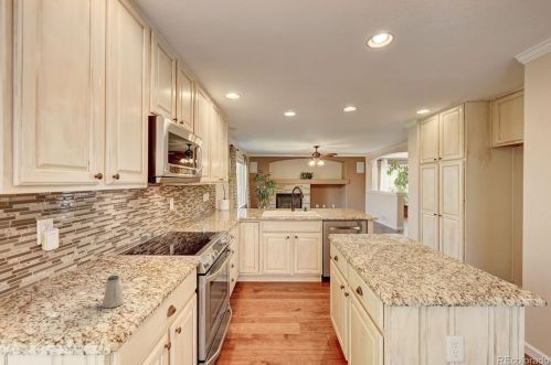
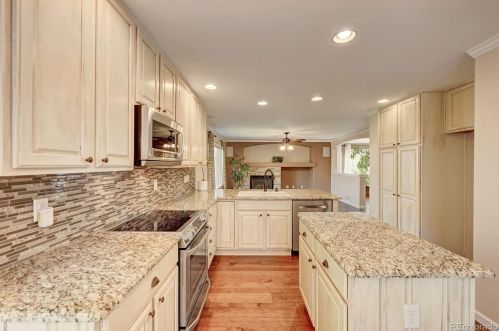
- saltshaker [100,275,125,309]
